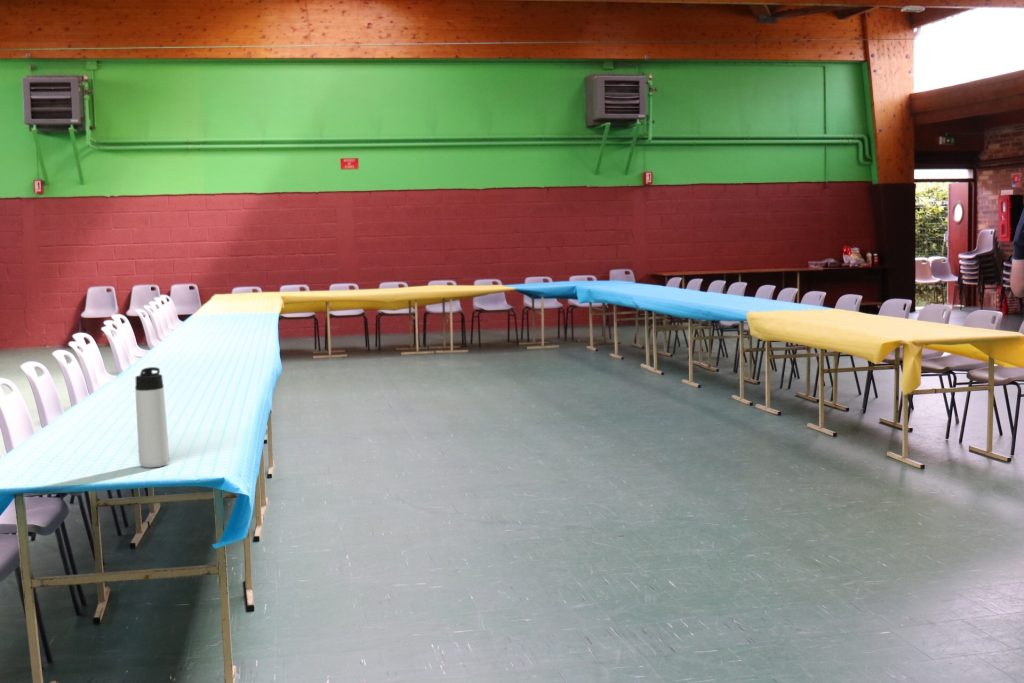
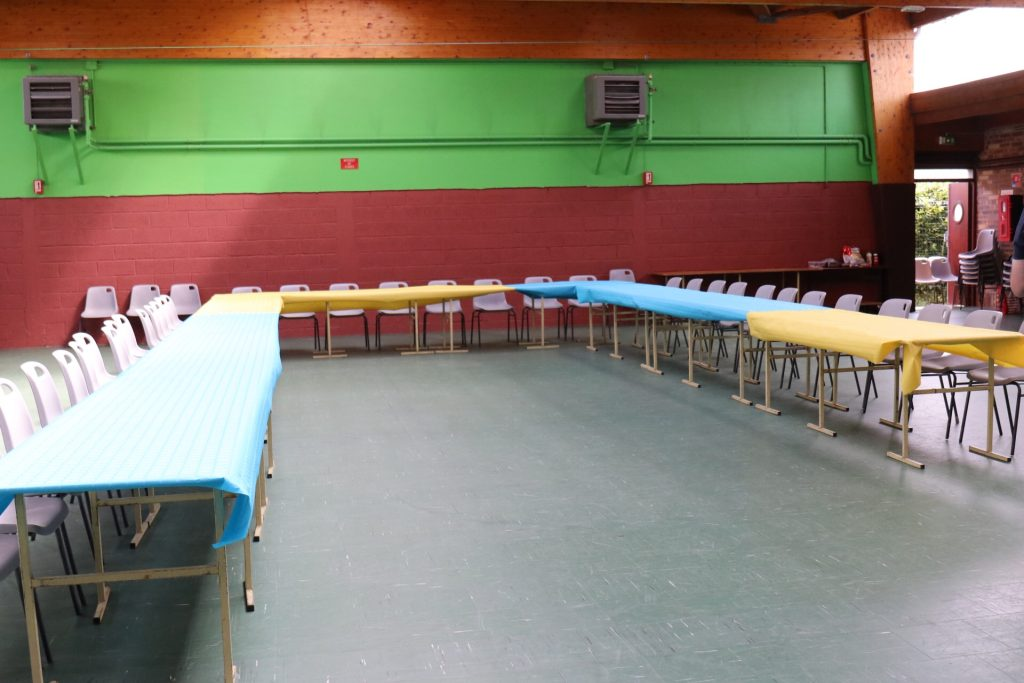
- thermos bottle [134,366,170,469]
